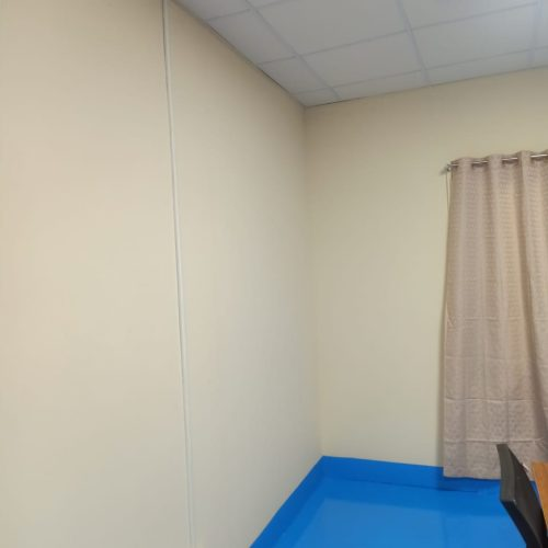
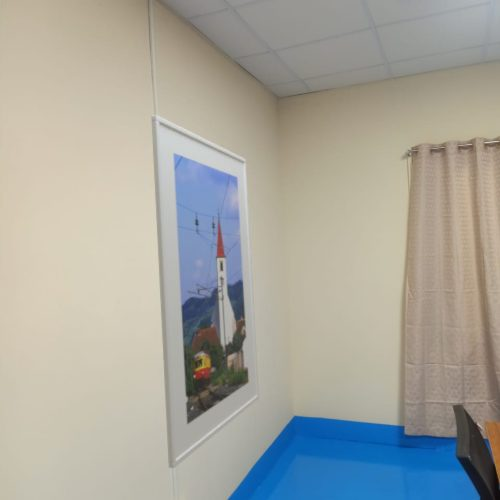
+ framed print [150,114,260,469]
